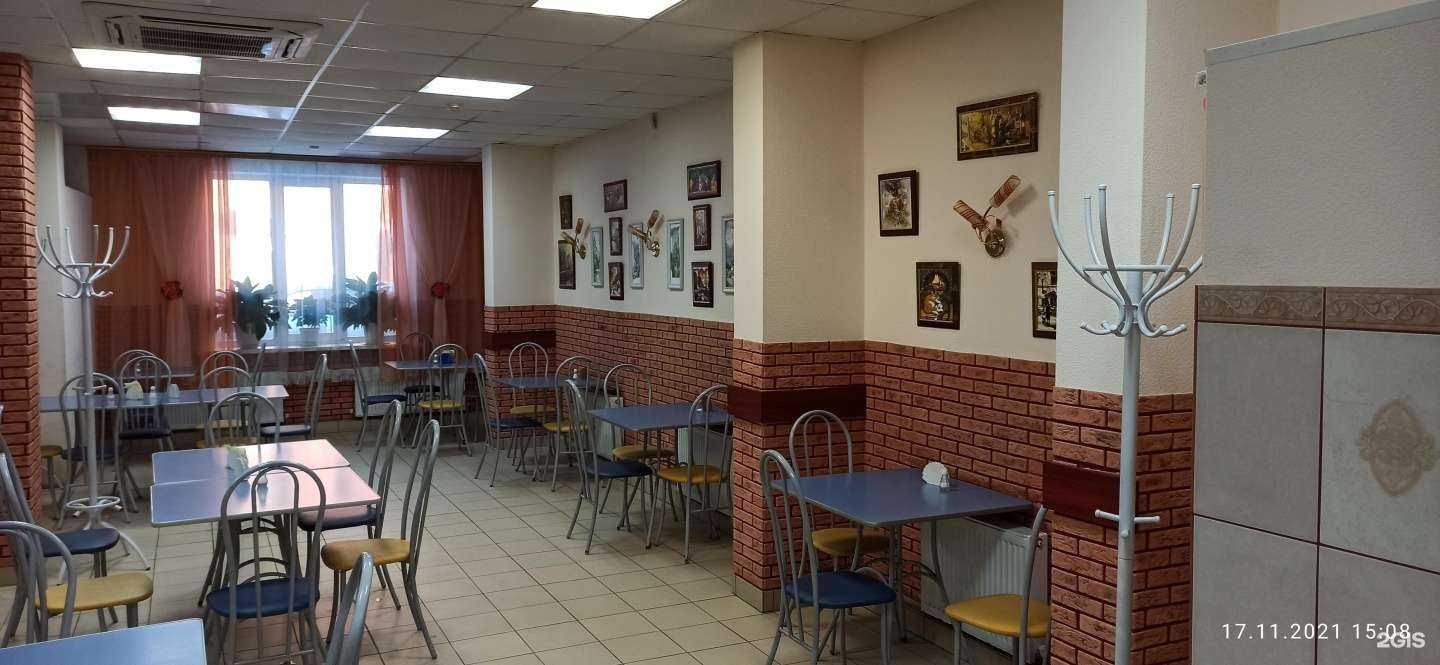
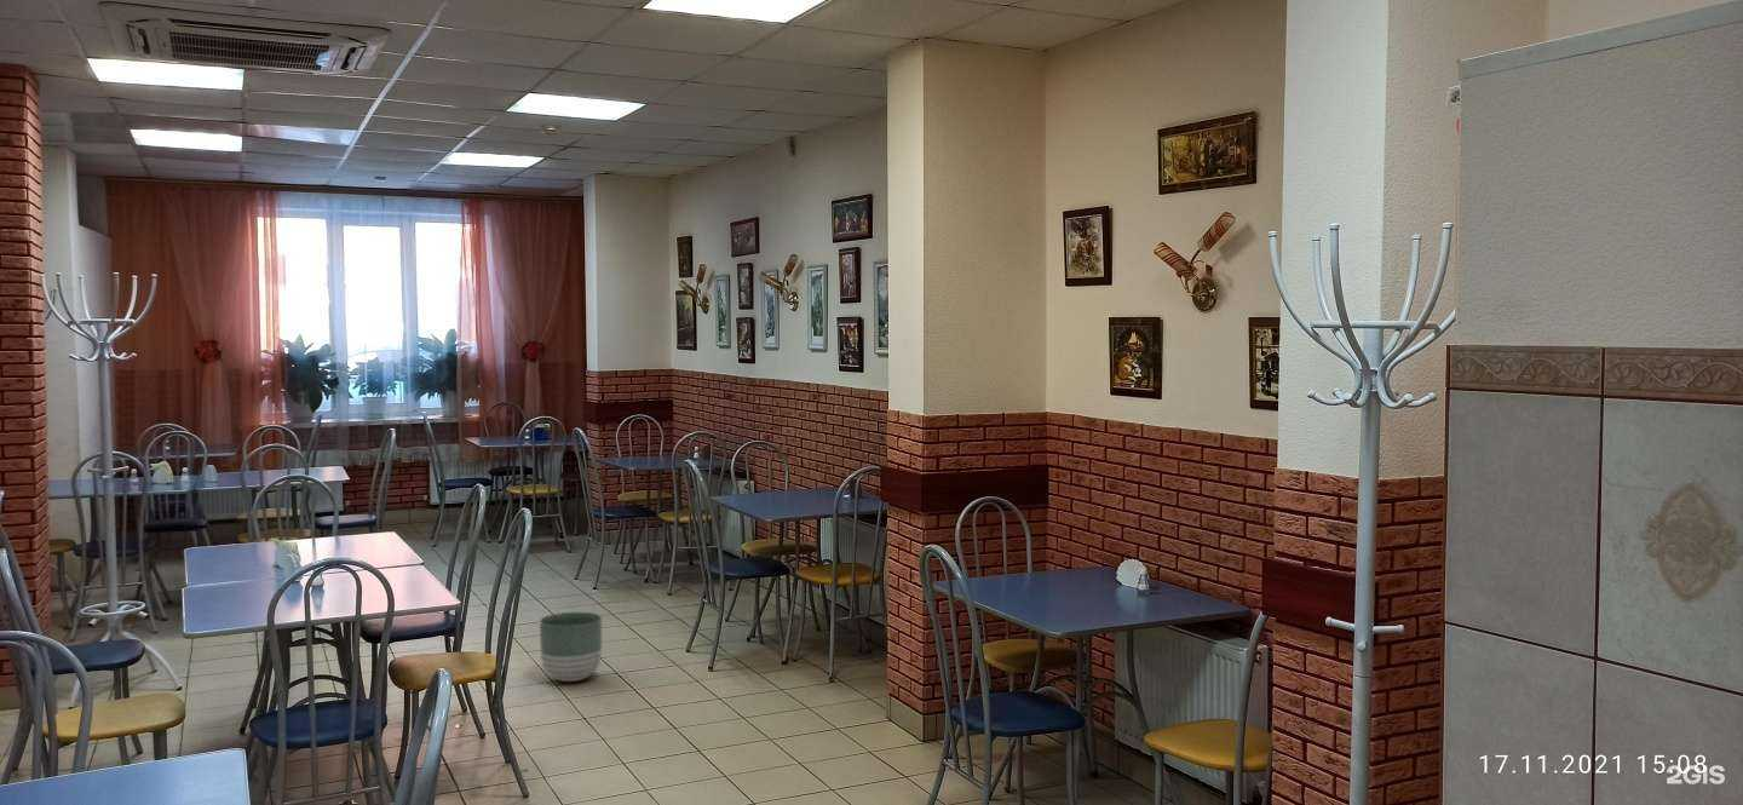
+ planter [539,611,603,683]
